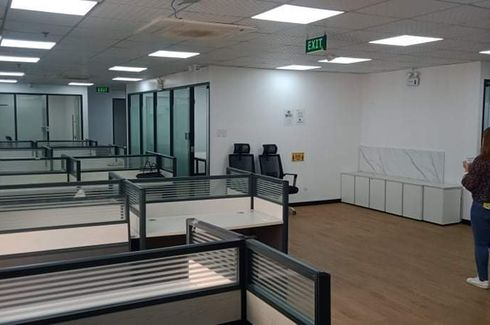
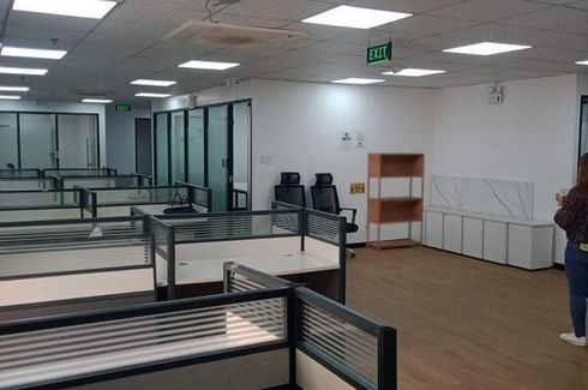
+ bookshelf [365,152,426,252]
